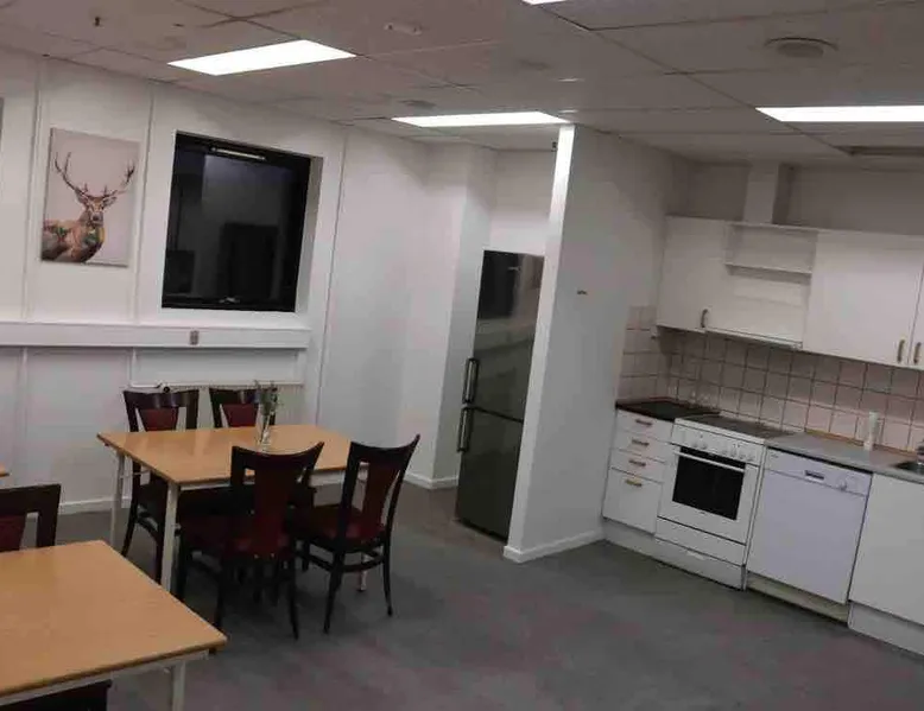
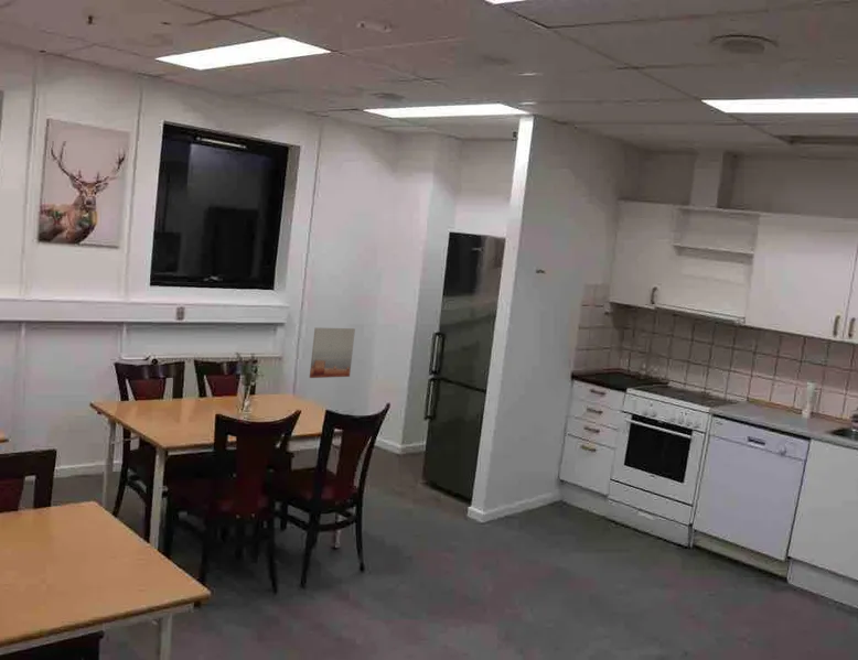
+ wall art [309,327,356,379]
